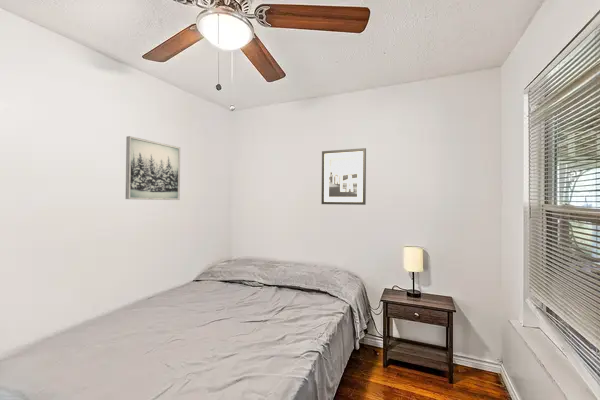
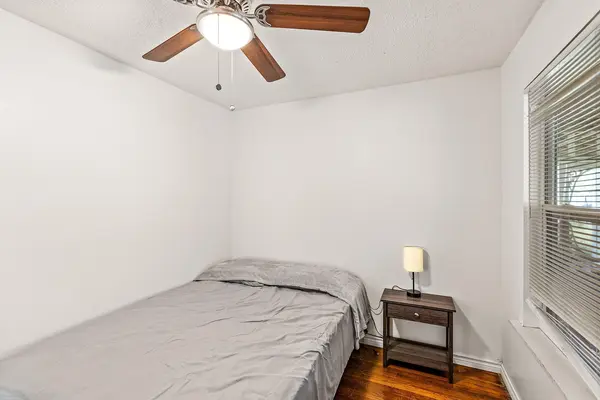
- wall art [320,147,367,206]
- wall art [125,135,181,201]
